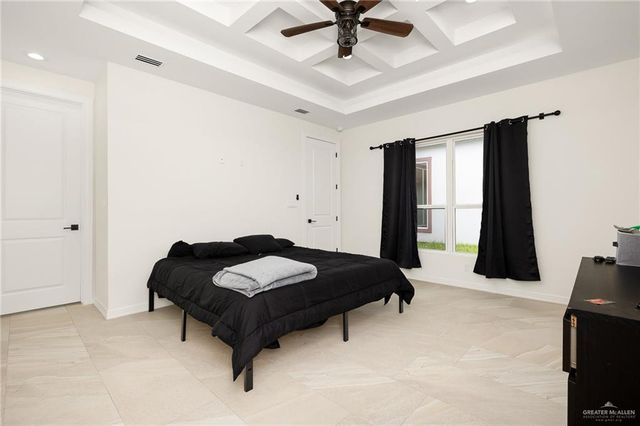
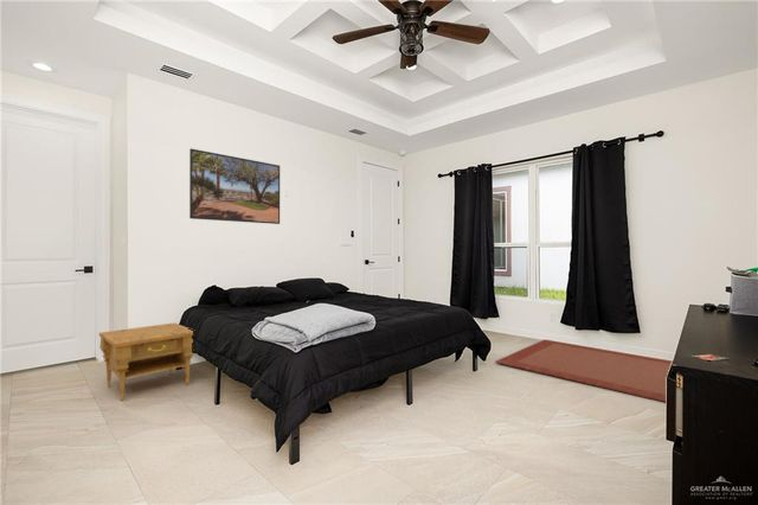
+ rug [494,338,673,403]
+ nightstand [98,321,194,402]
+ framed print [188,147,281,225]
